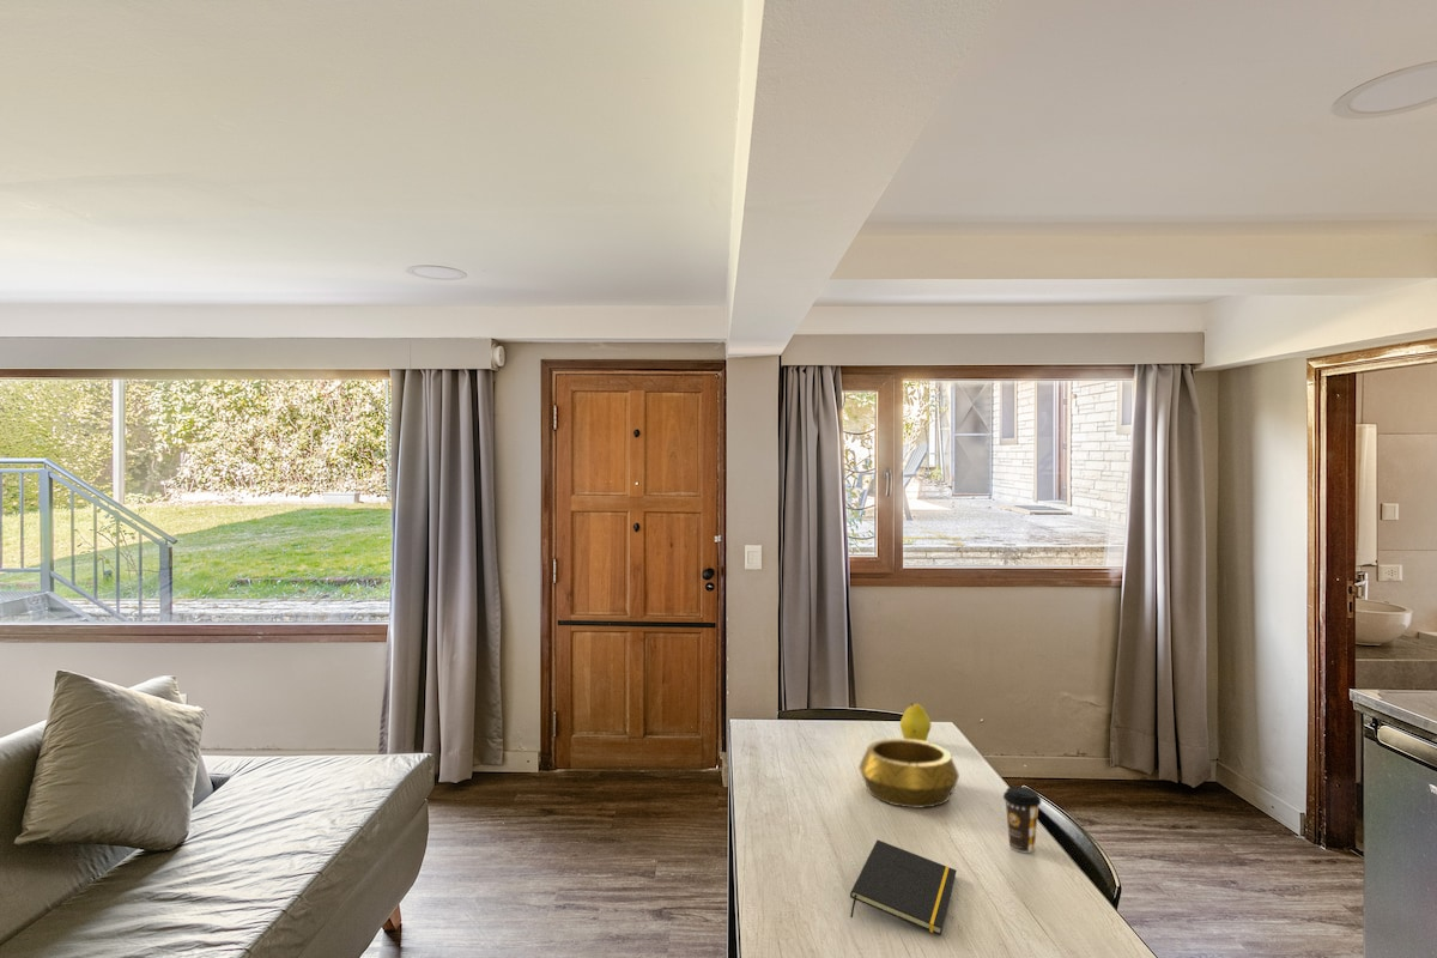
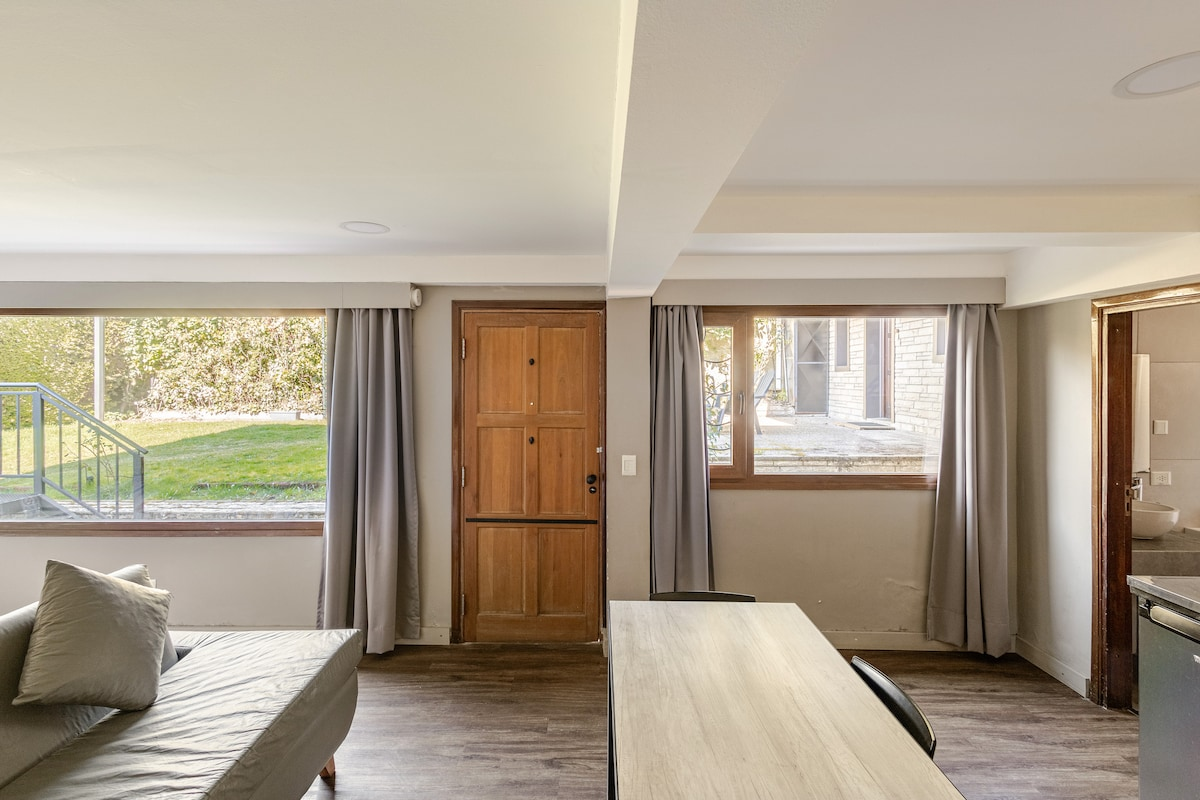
- notepad [849,838,958,936]
- fruit [899,702,932,742]
- decorative bowl [857,738,960,808]
- coffee cup [1002,786,1042,854]
